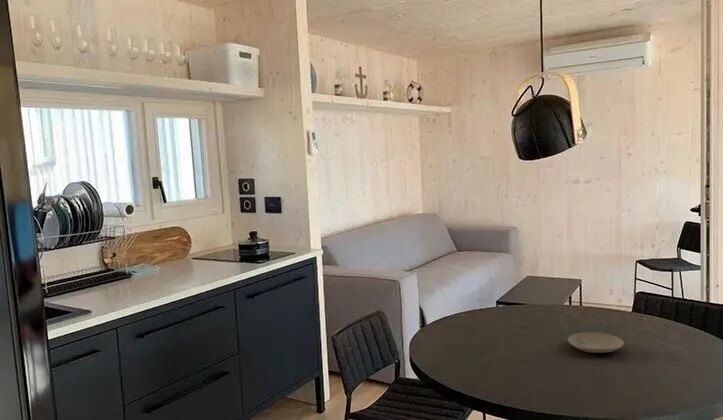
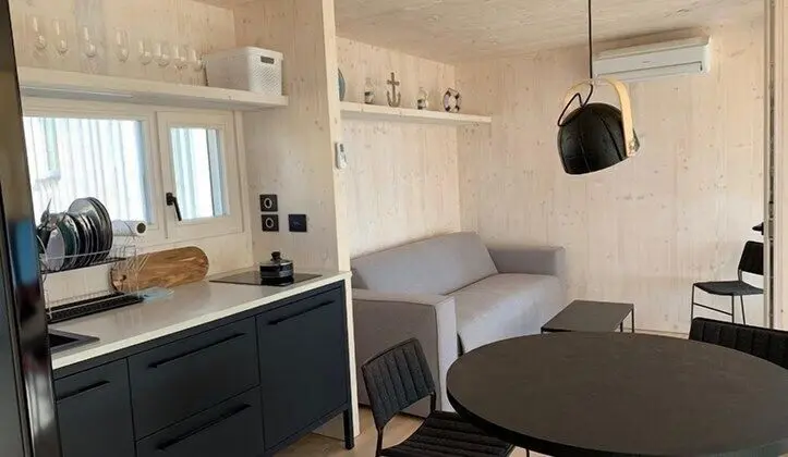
- plate [567,331,625,354]
